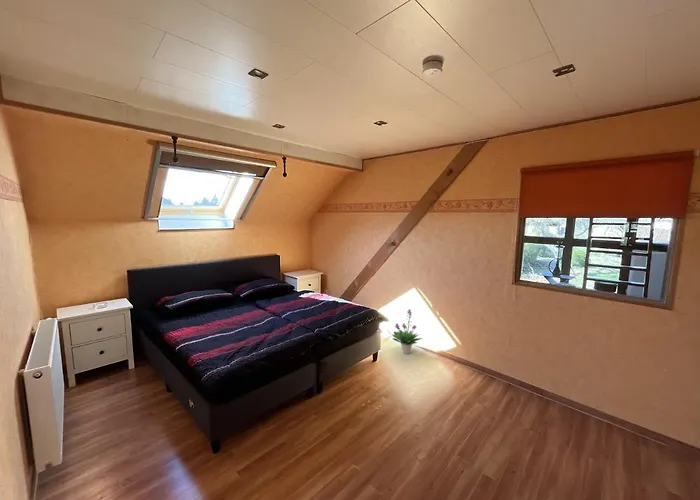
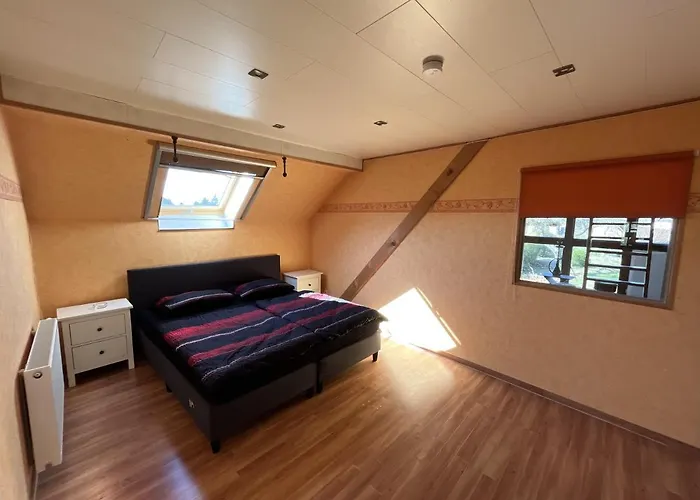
- potted plant [391,308,423,355]
